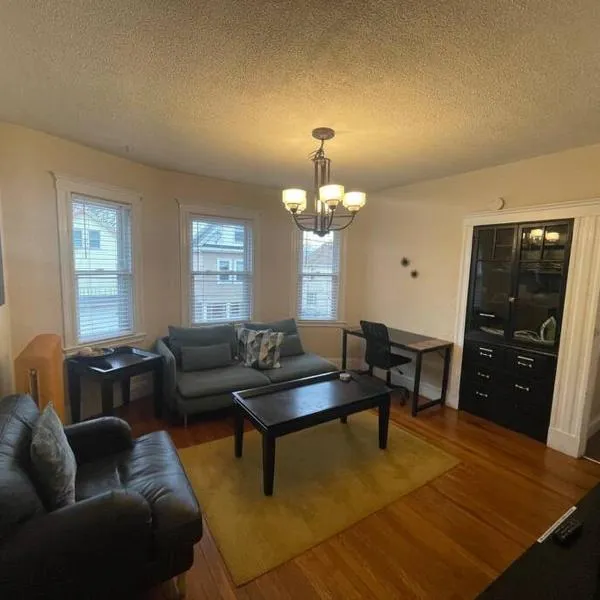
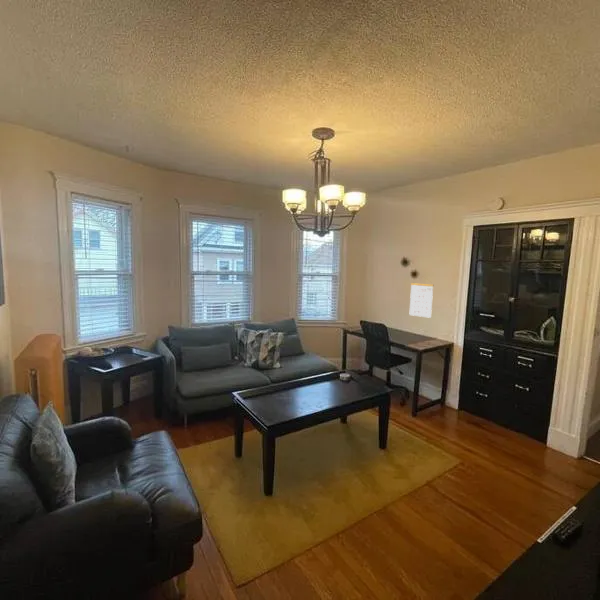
+ calendar [408,275,435,319]
